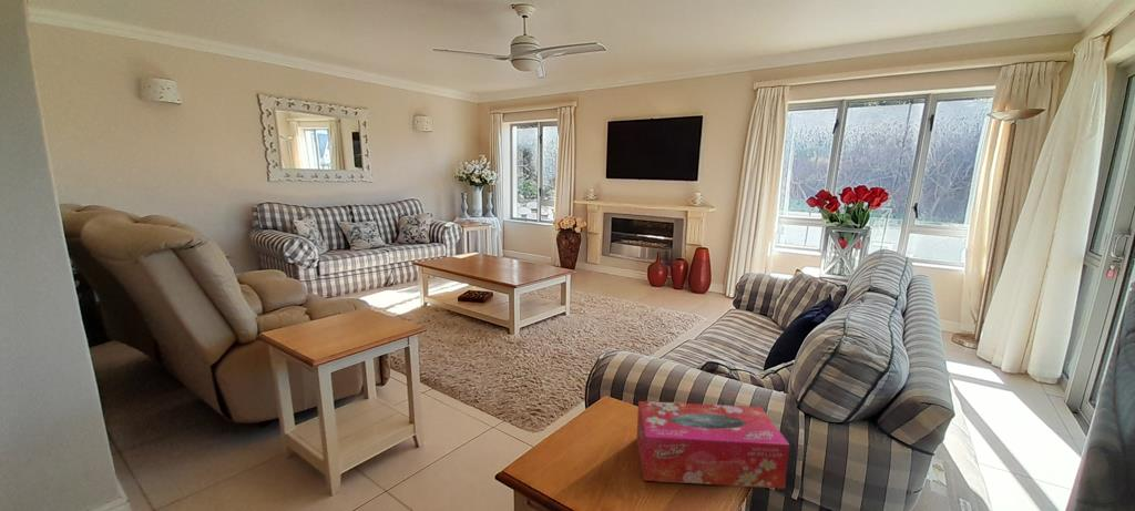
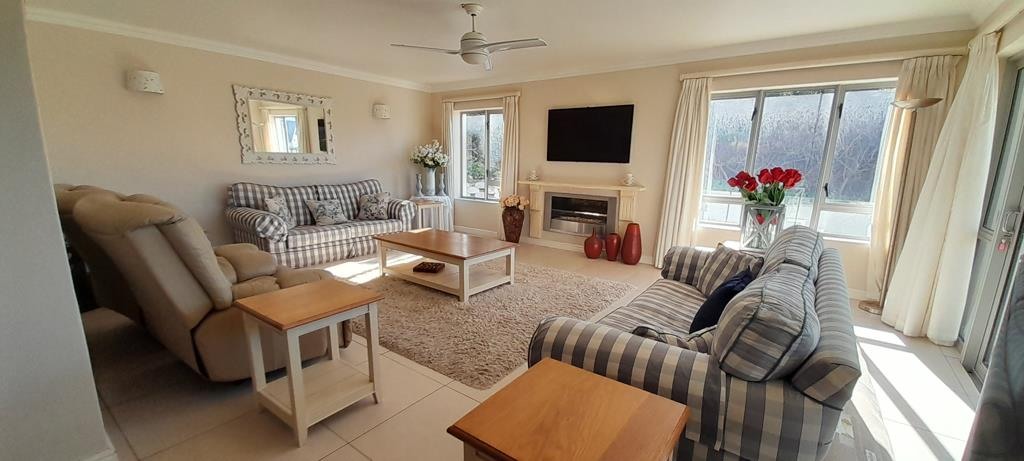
- tissue box [635,400,790,490]
